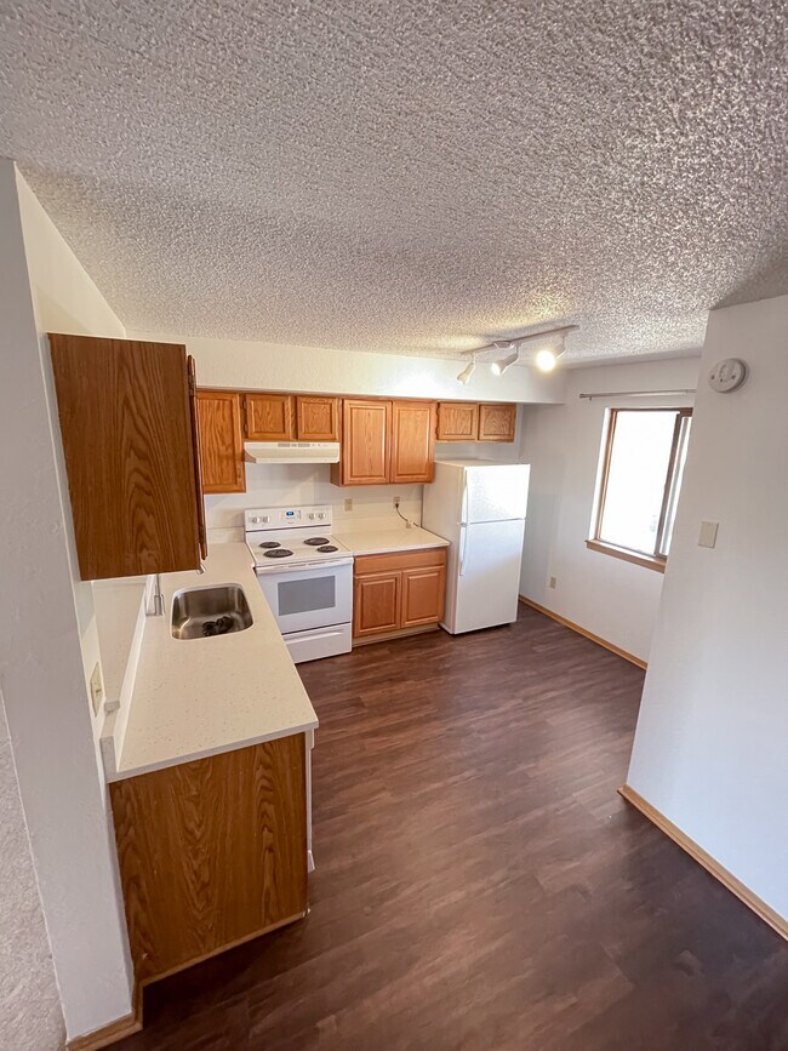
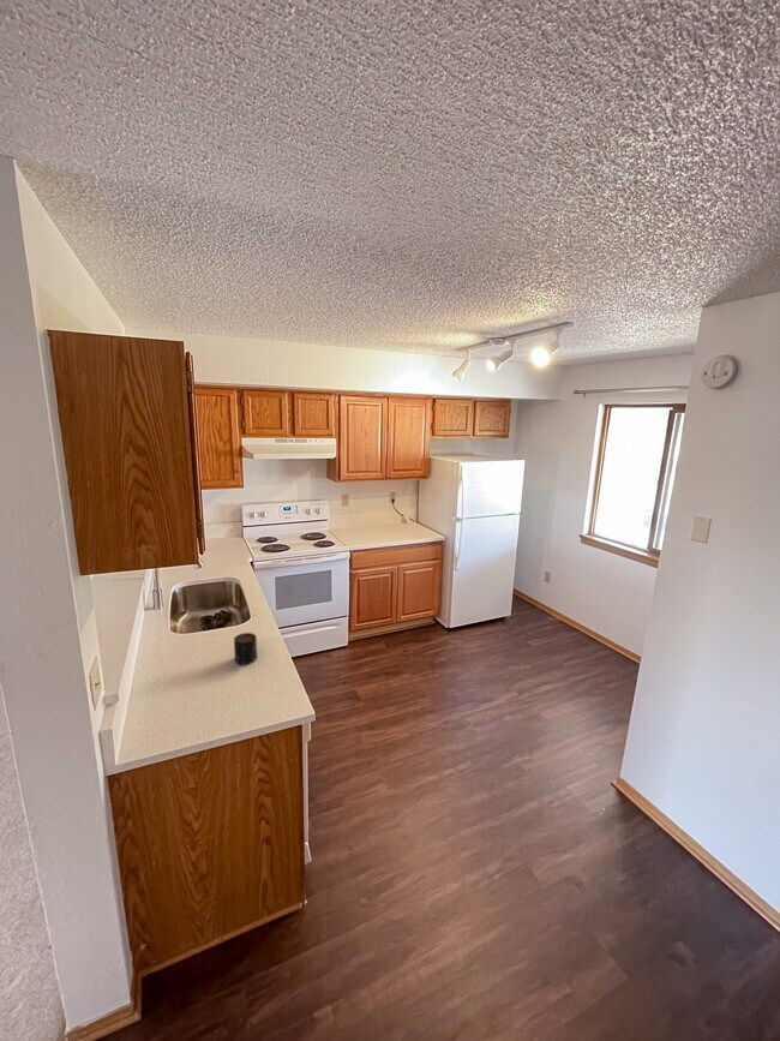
+ mug [233,632,258,666]
